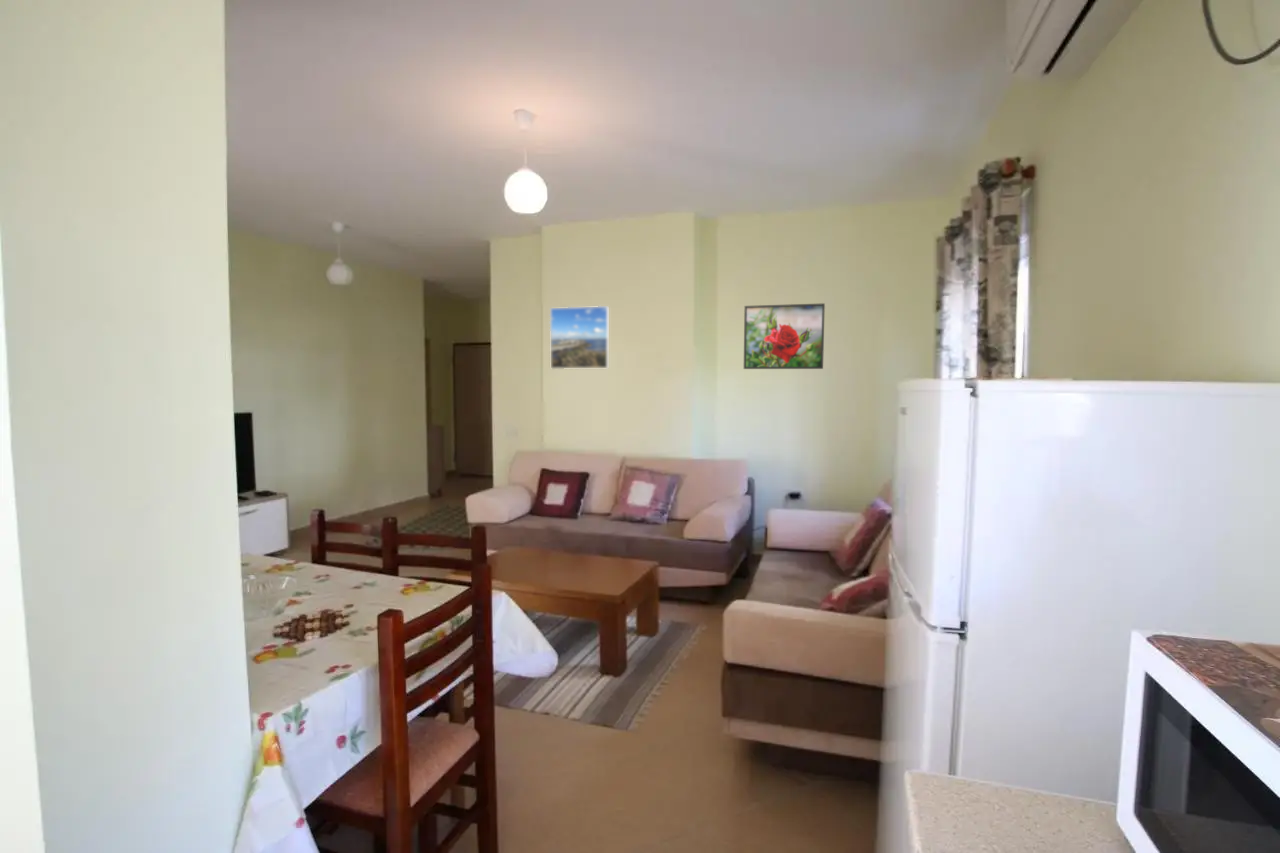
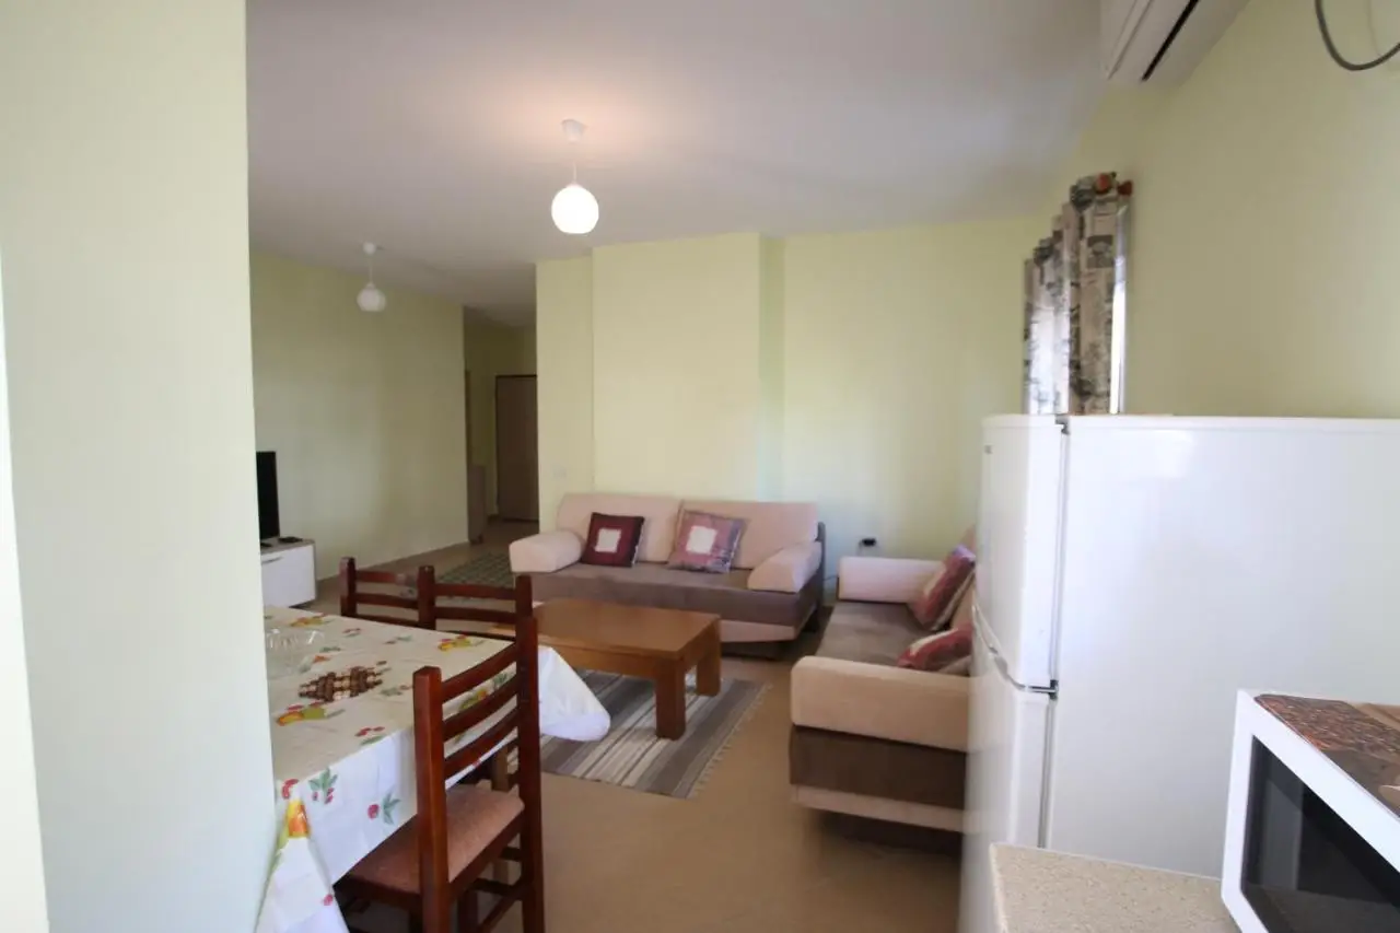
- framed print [743,302,826,370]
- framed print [549,305,610,370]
